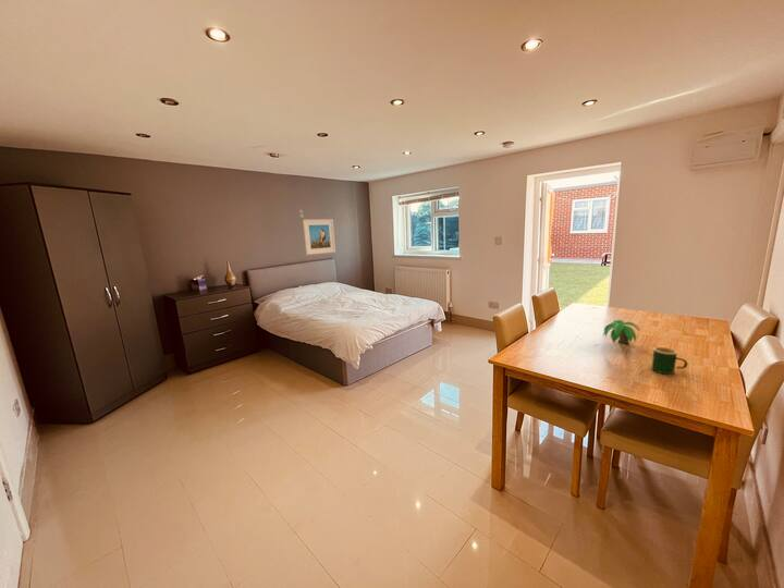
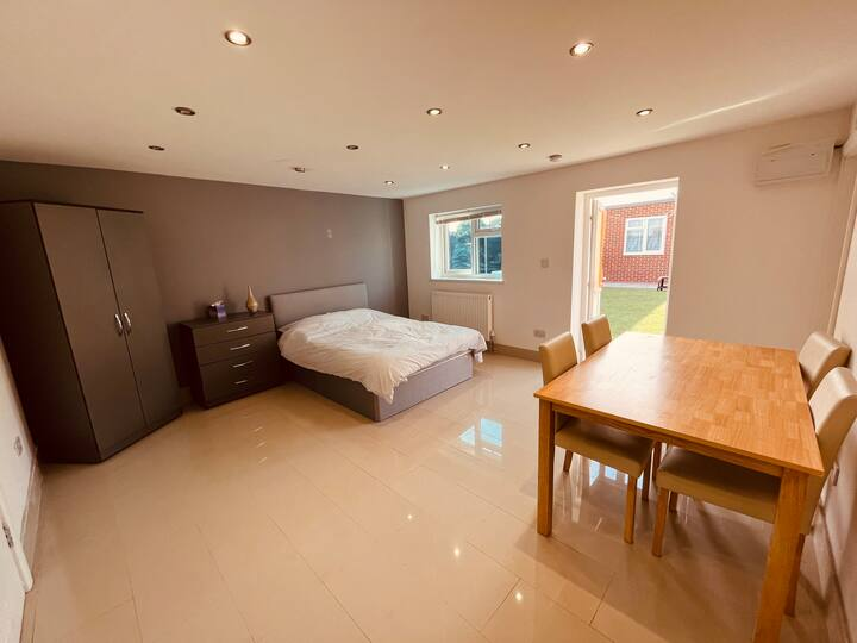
- palm tree [602,318,641,345]
- mug [651,346,688,376]
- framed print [302,219,336,256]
